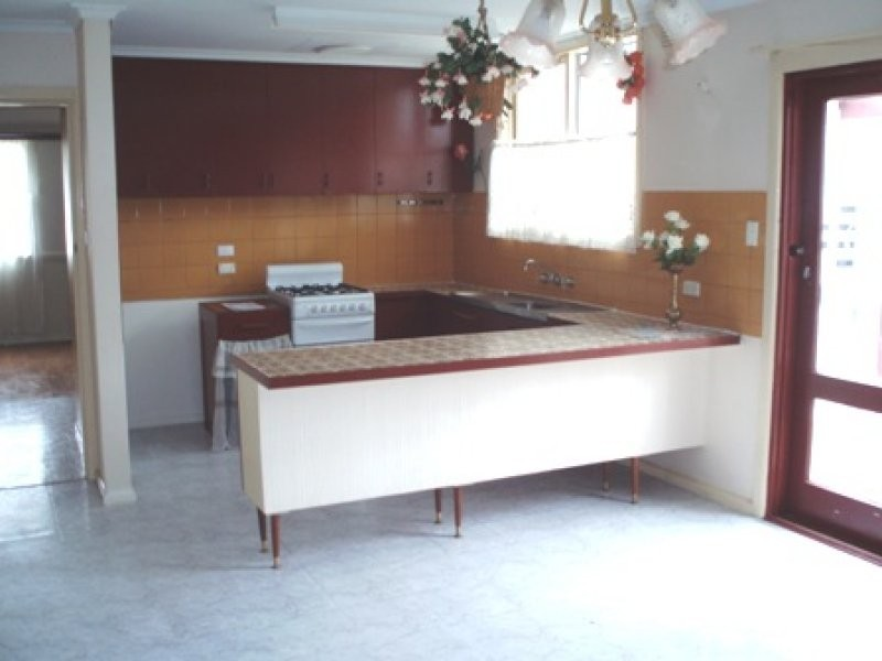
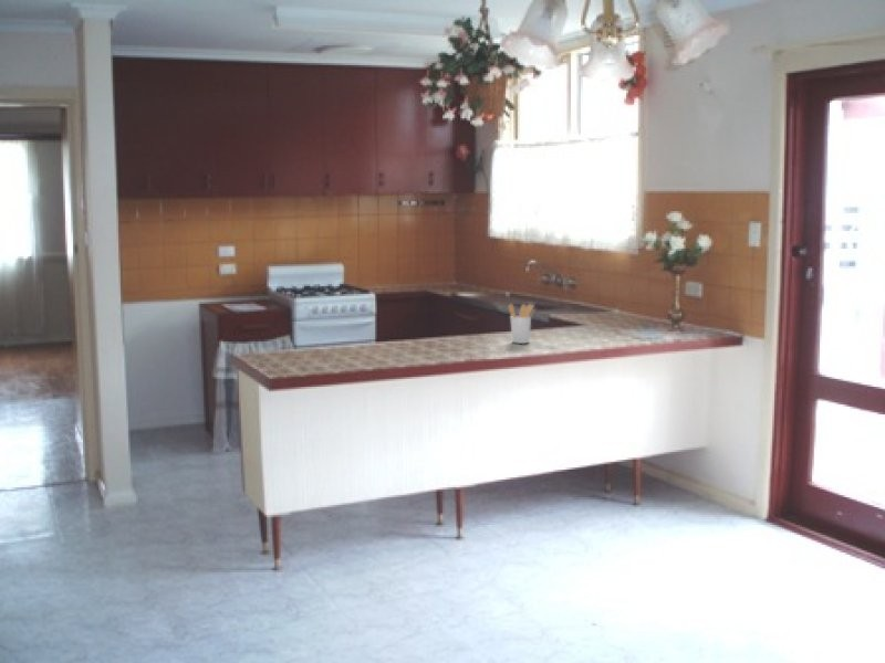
+ utensil holder [507,303,537,345]
